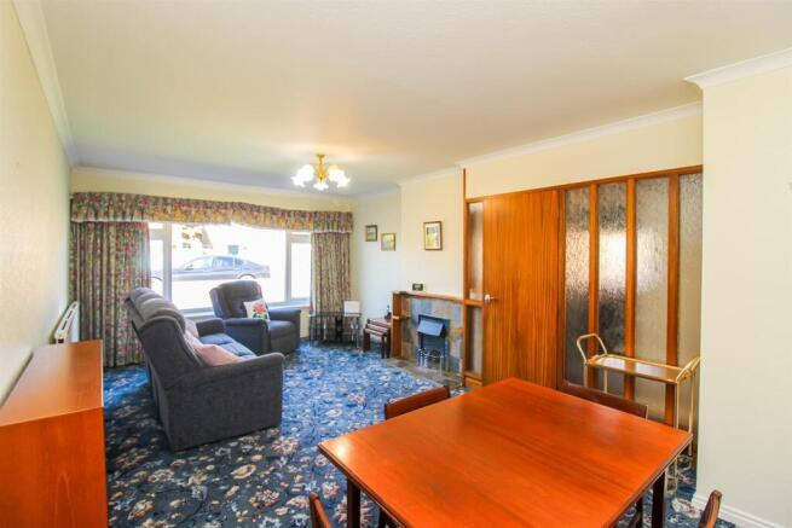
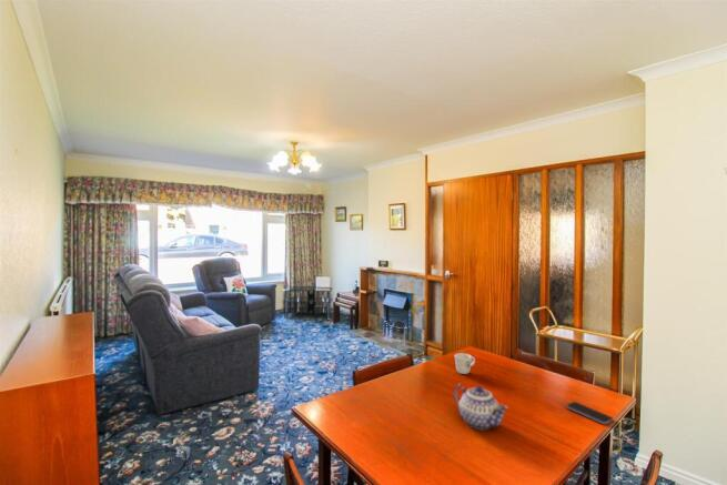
+ mug [454,352,476,375]
+ smartphone [565,401,614,425]
+ teapot [453,383,508,431]
